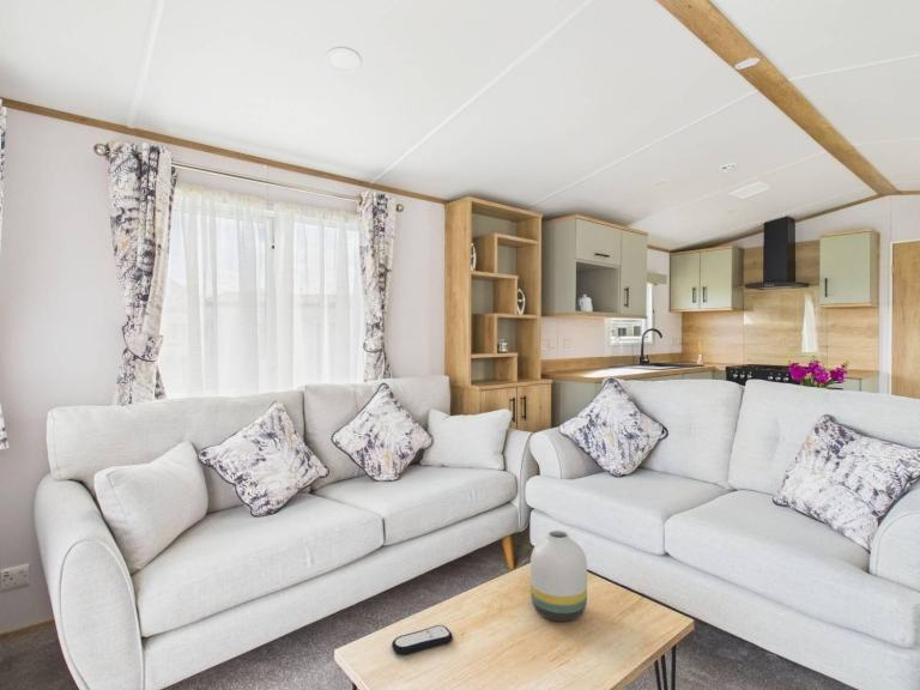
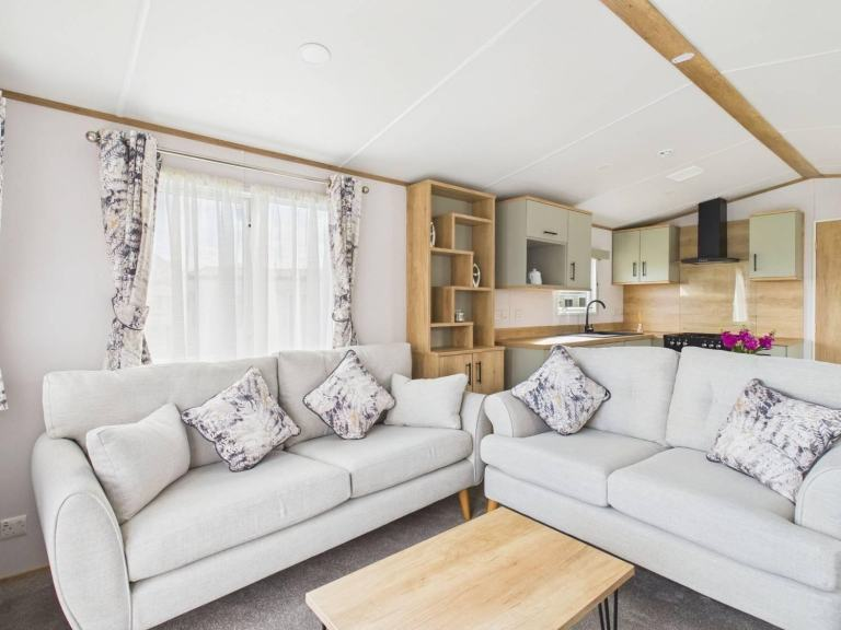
- remote control [391,624,454,655]
- vase [529,529,588,623]
